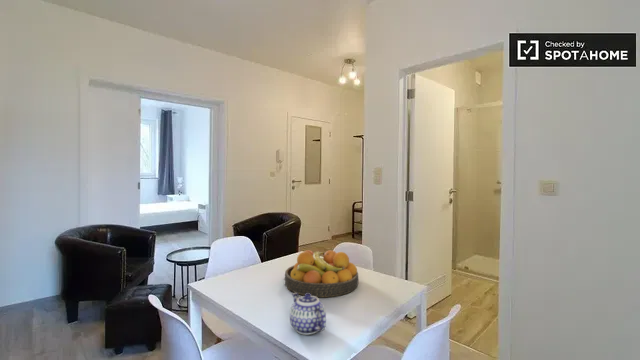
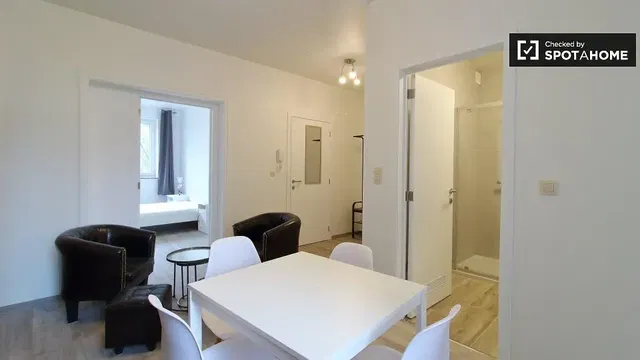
- fruit bowl [284,249,360,298]
- teapot [289,292,327,336]
